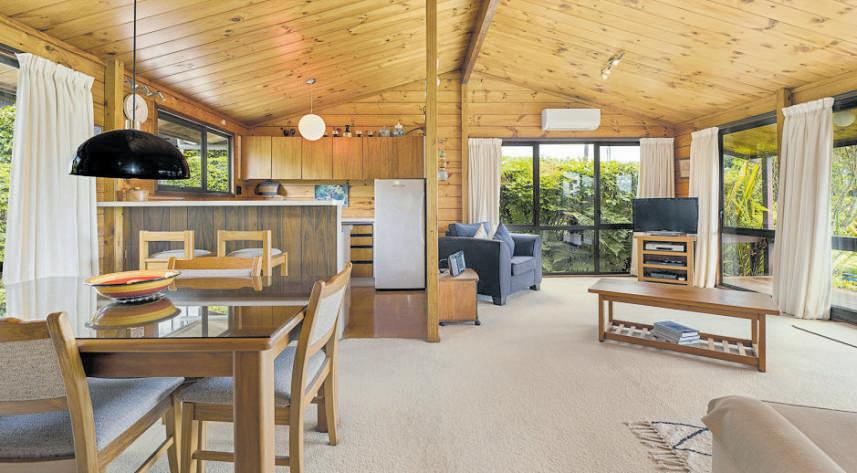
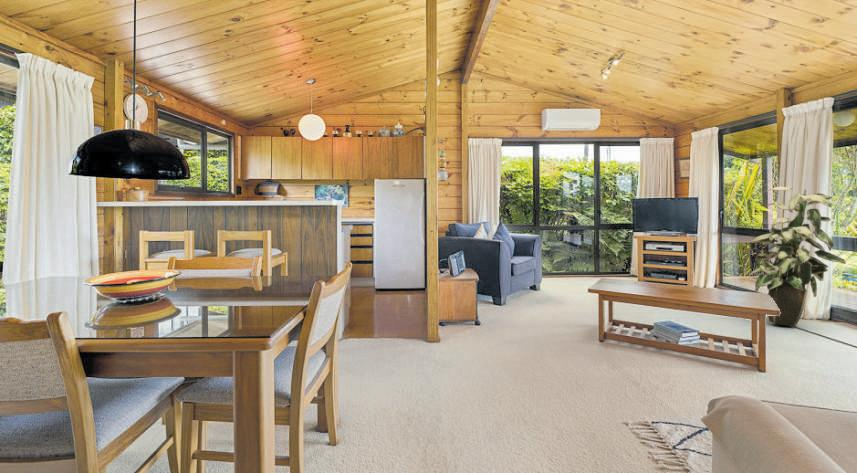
+ indoor plant [748,186,847,328]
